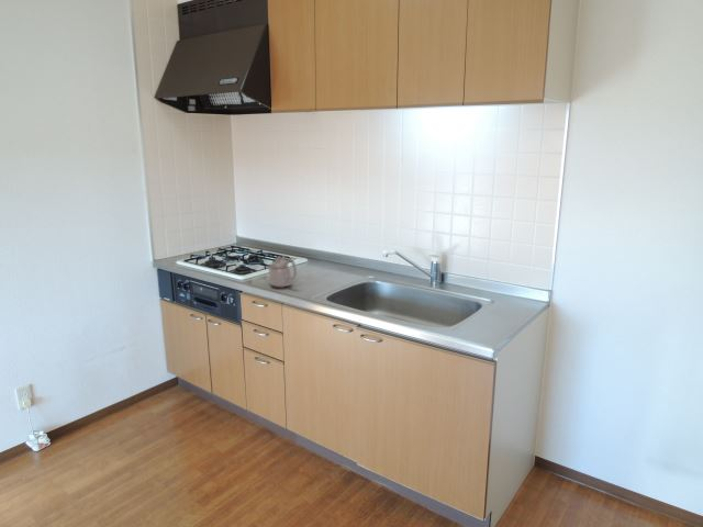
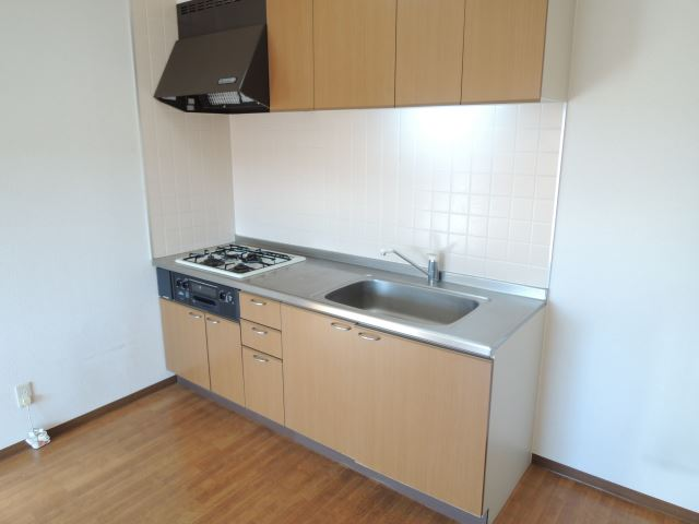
- teapot [266,255,298,289]
